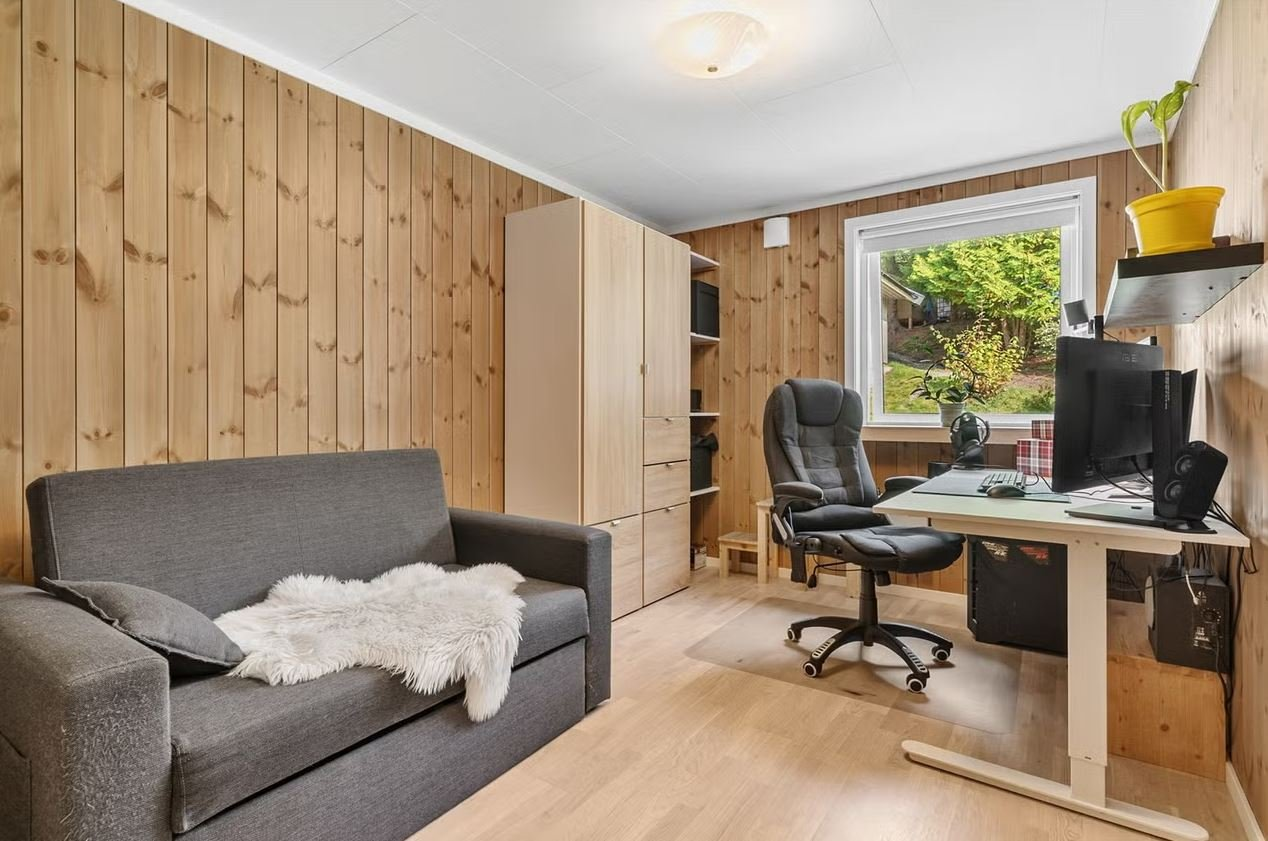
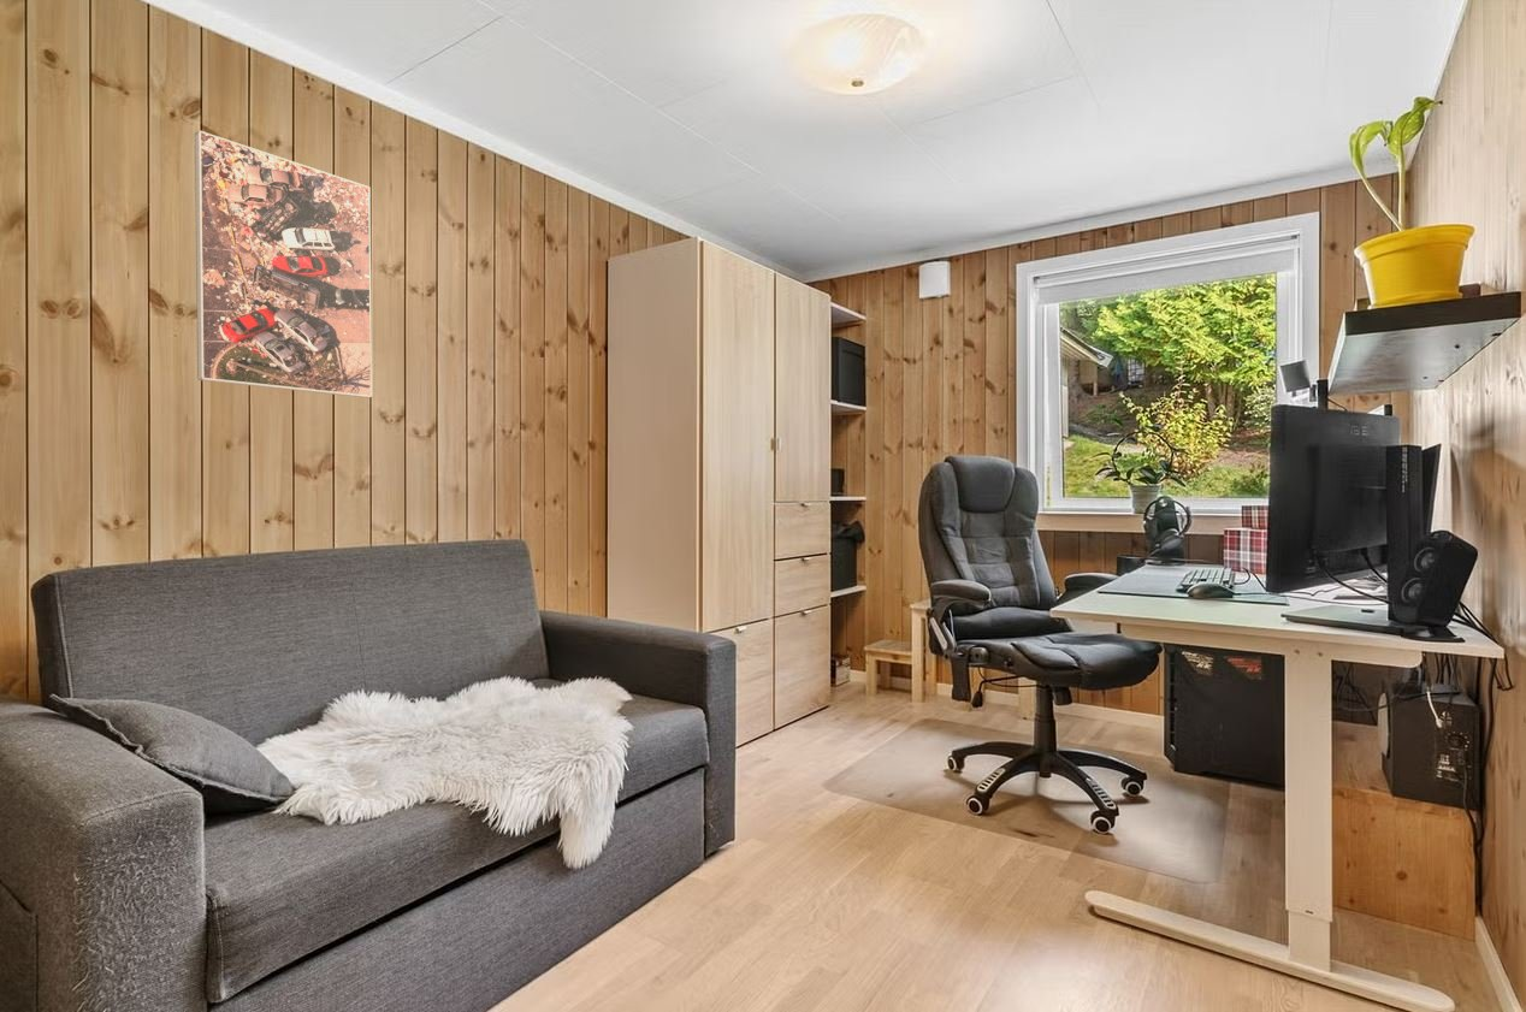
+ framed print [194,129,373,400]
